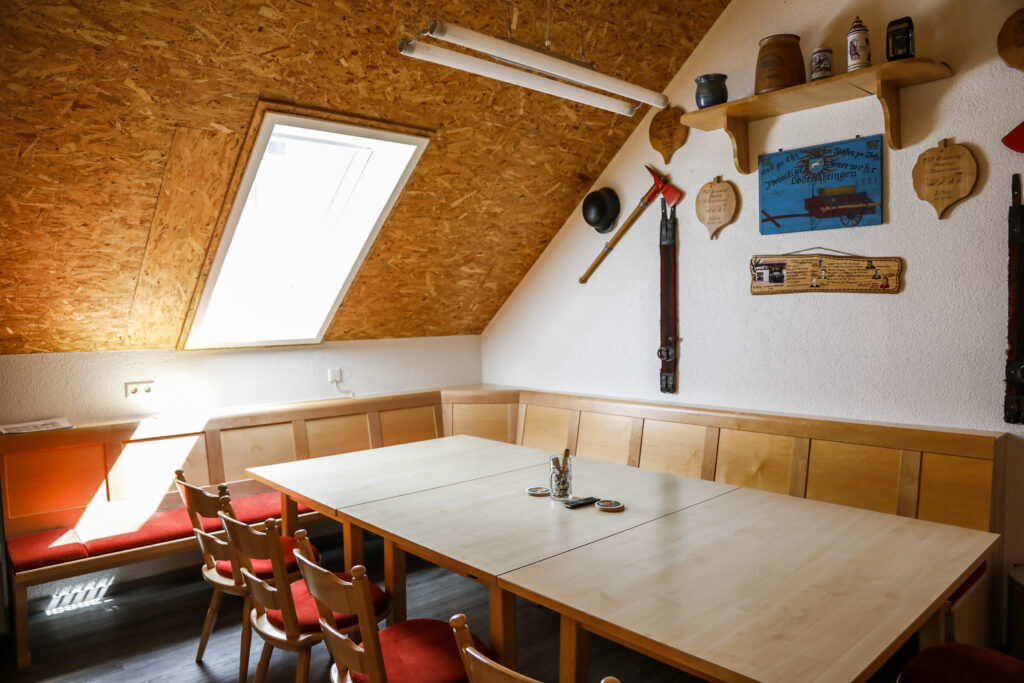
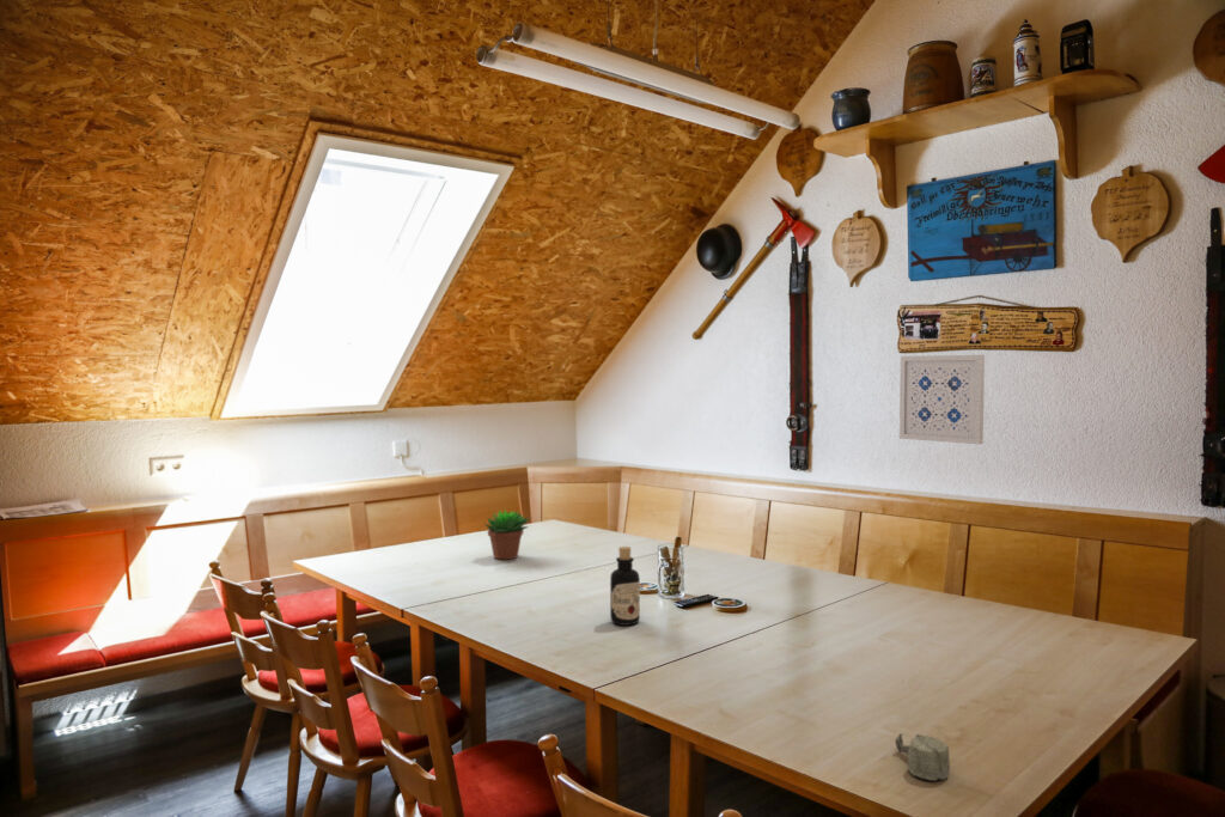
+ wall art [898,354,986,445]
+ bottle [609,545,641,627]
+ cup [895,732,951,782]
+ succulent plant [483,508,531,561]
